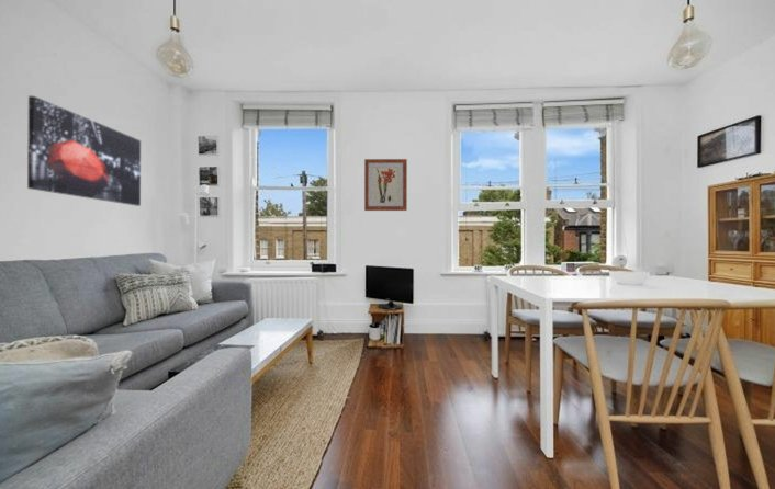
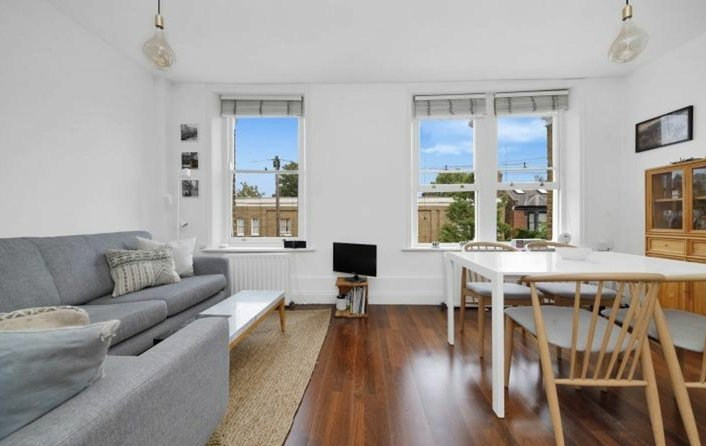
- wall art [26,95,142,207]
- wall art [363,158,408,212]
